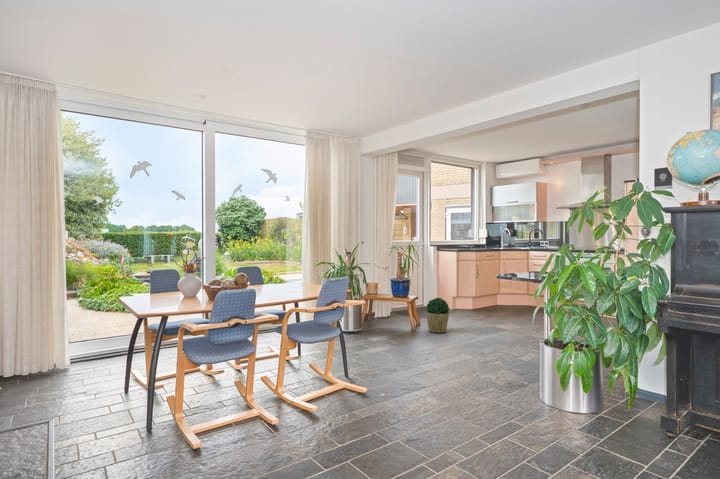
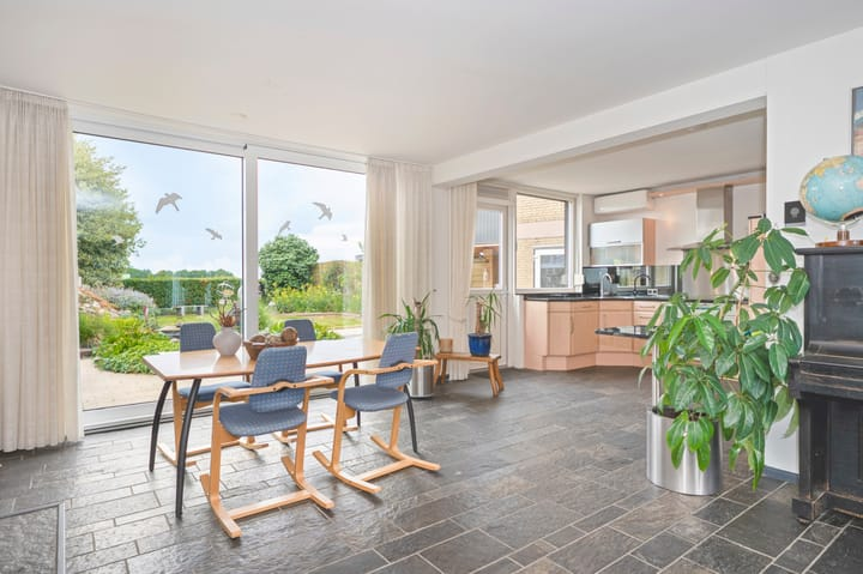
- potted plant [425,297,450,334]
